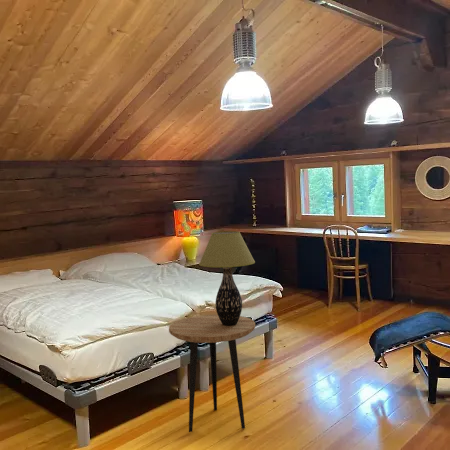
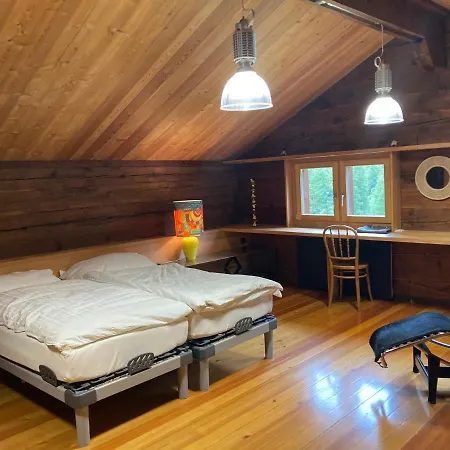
- side table [168,314,256,433]
- table lamp [198,231,256,326]
